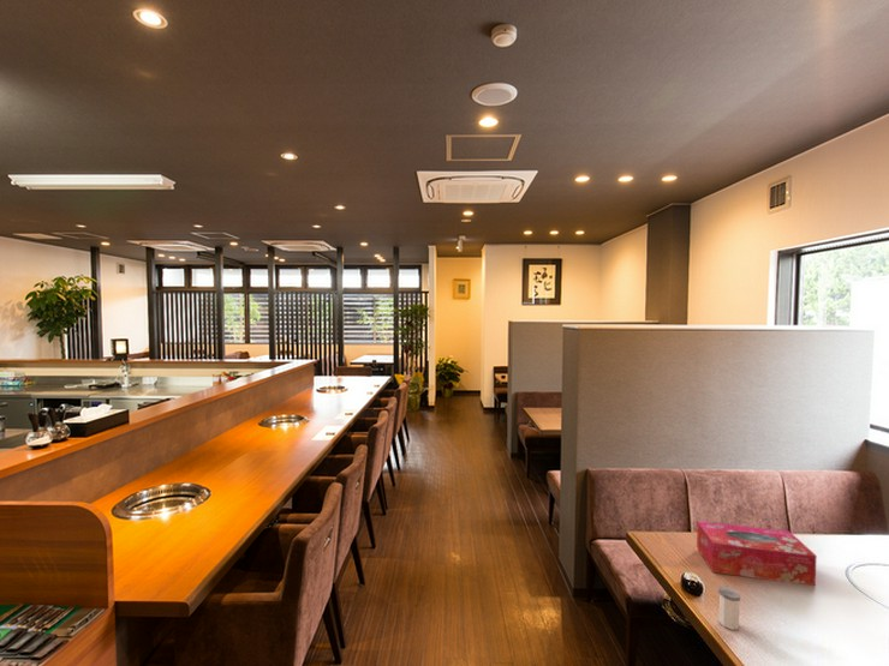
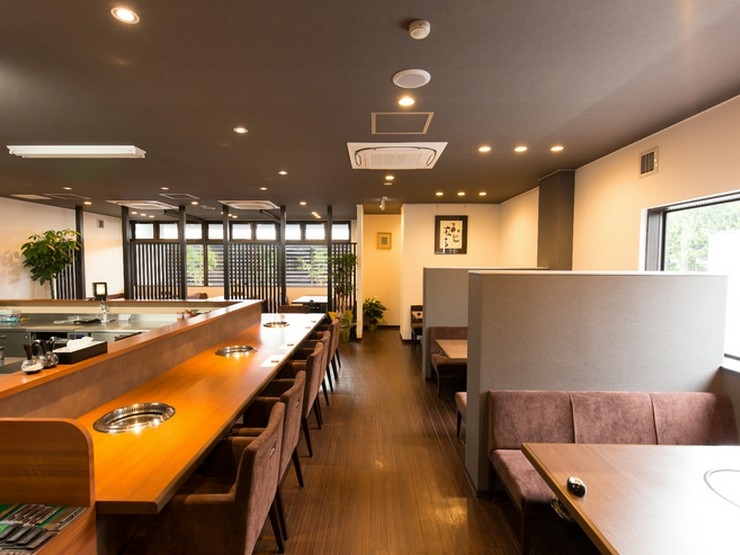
- tissue box [696,520,818,587]
- salt shaker [717,584,741,631]
